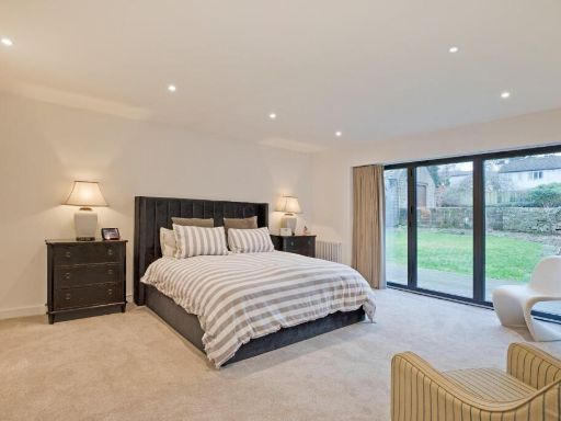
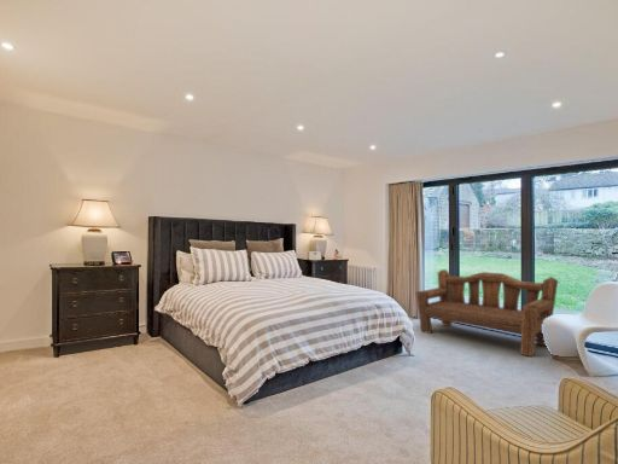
+ bench [414,268,559,358]
